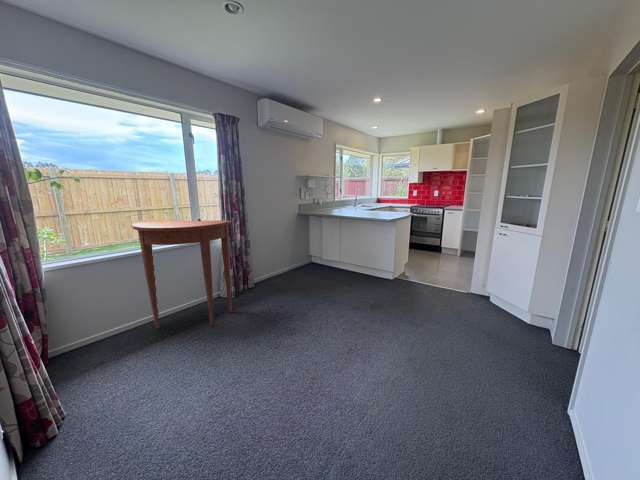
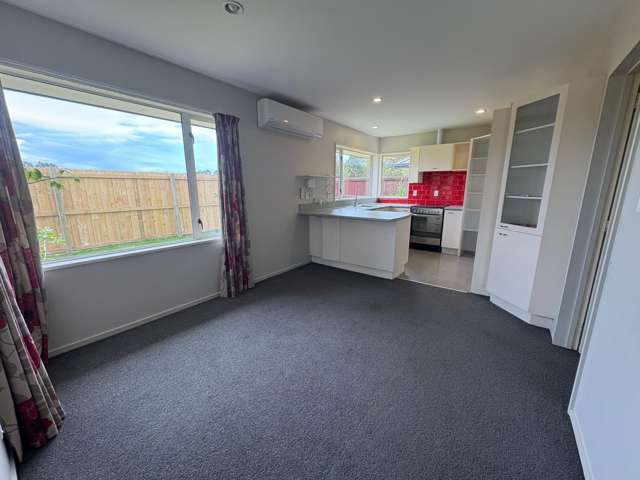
- console table [131,219,233,330]
